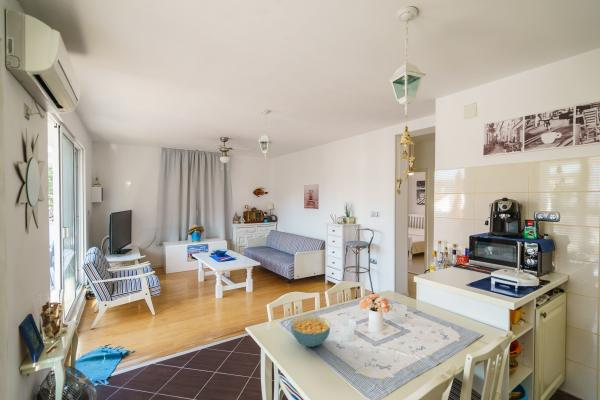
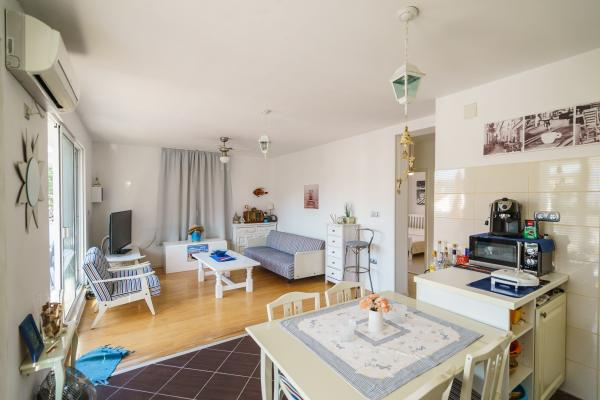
- cereal bowl [290,315,331,348]
